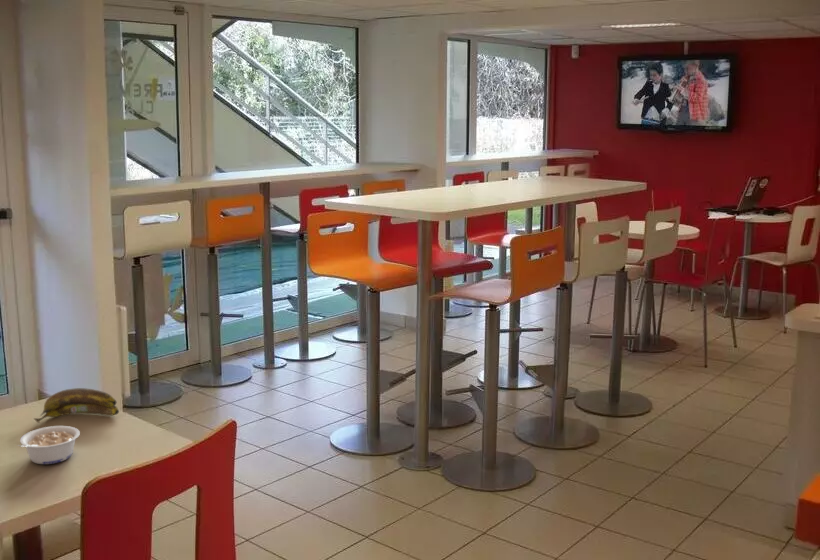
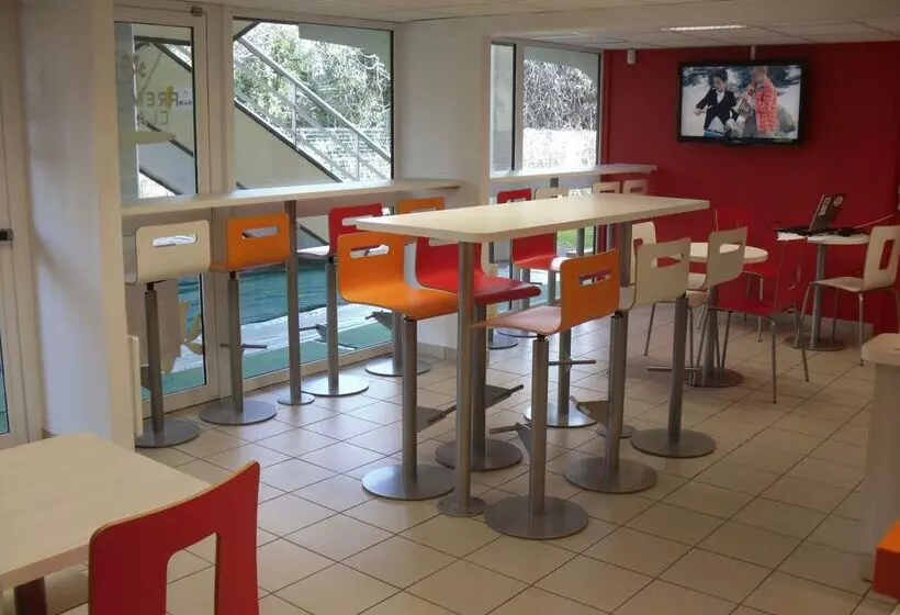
- banana [33,387,120,424]
- legume [16,425,81,465]
